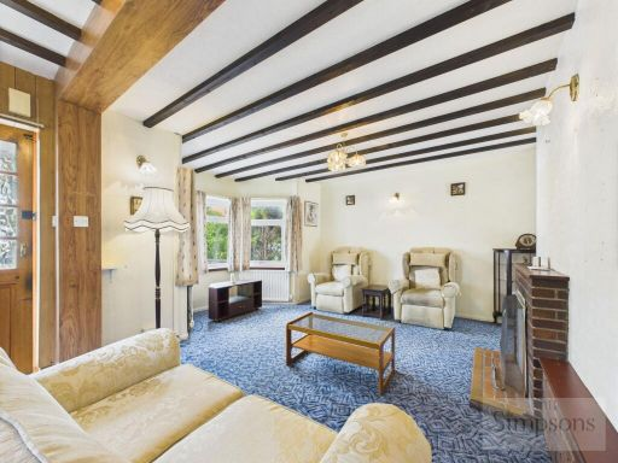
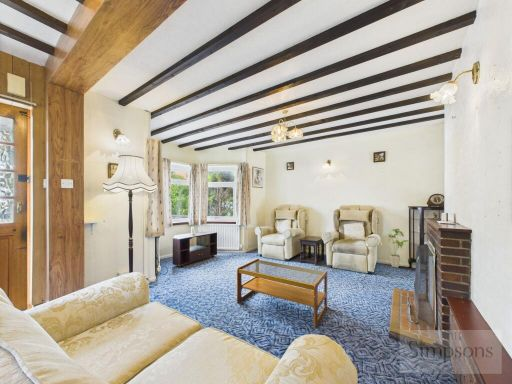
+ house plant [387,228,411,269]
